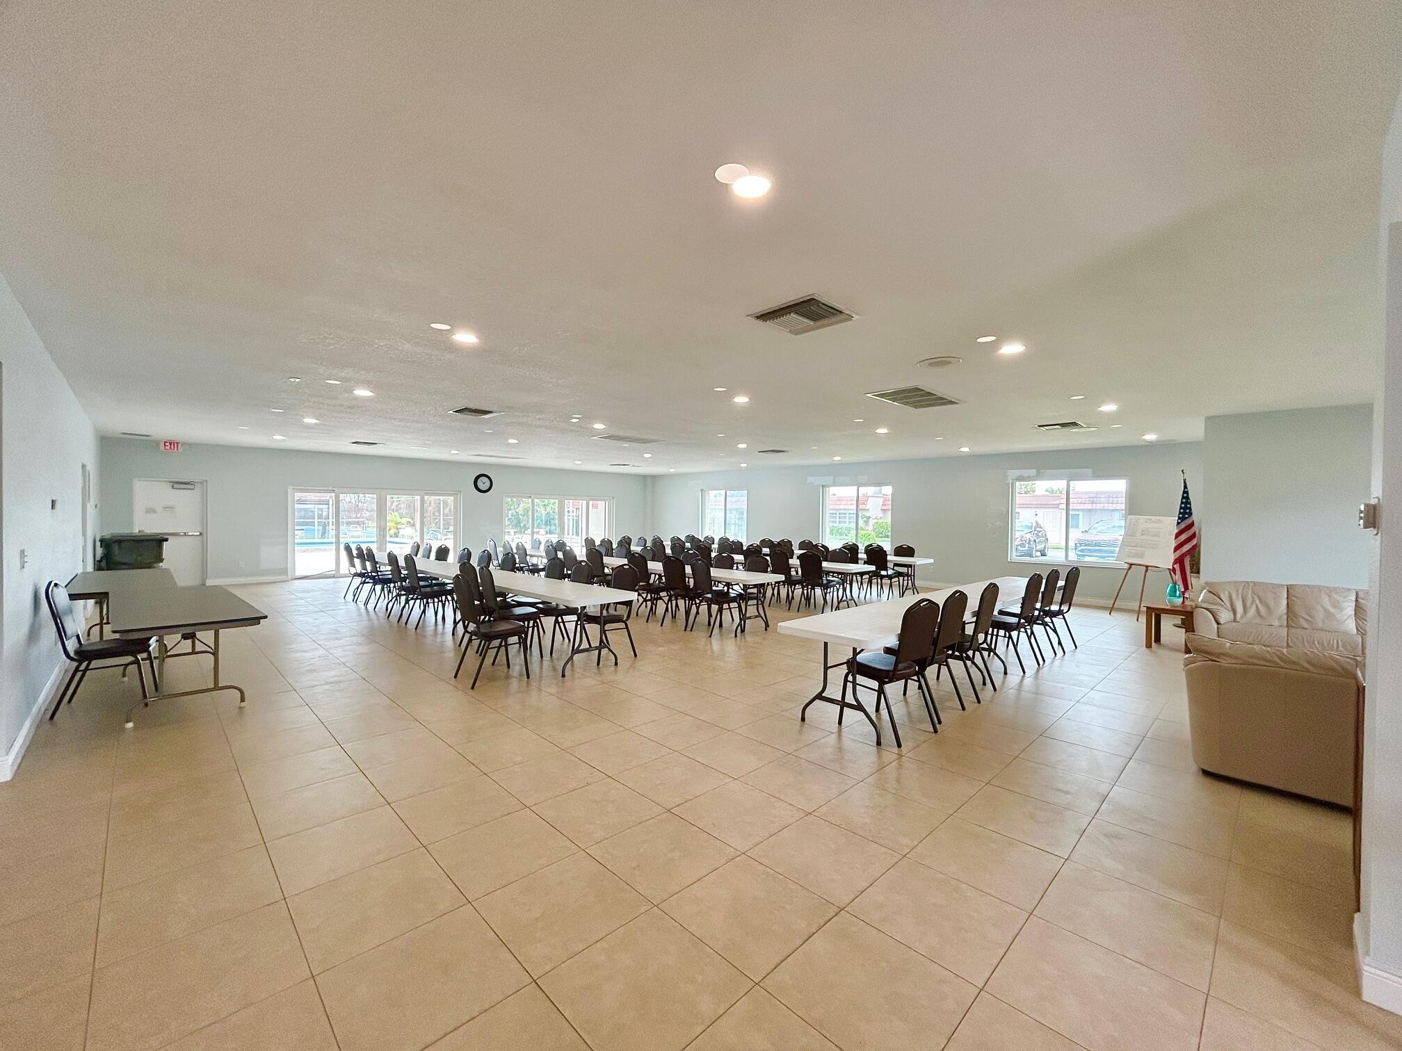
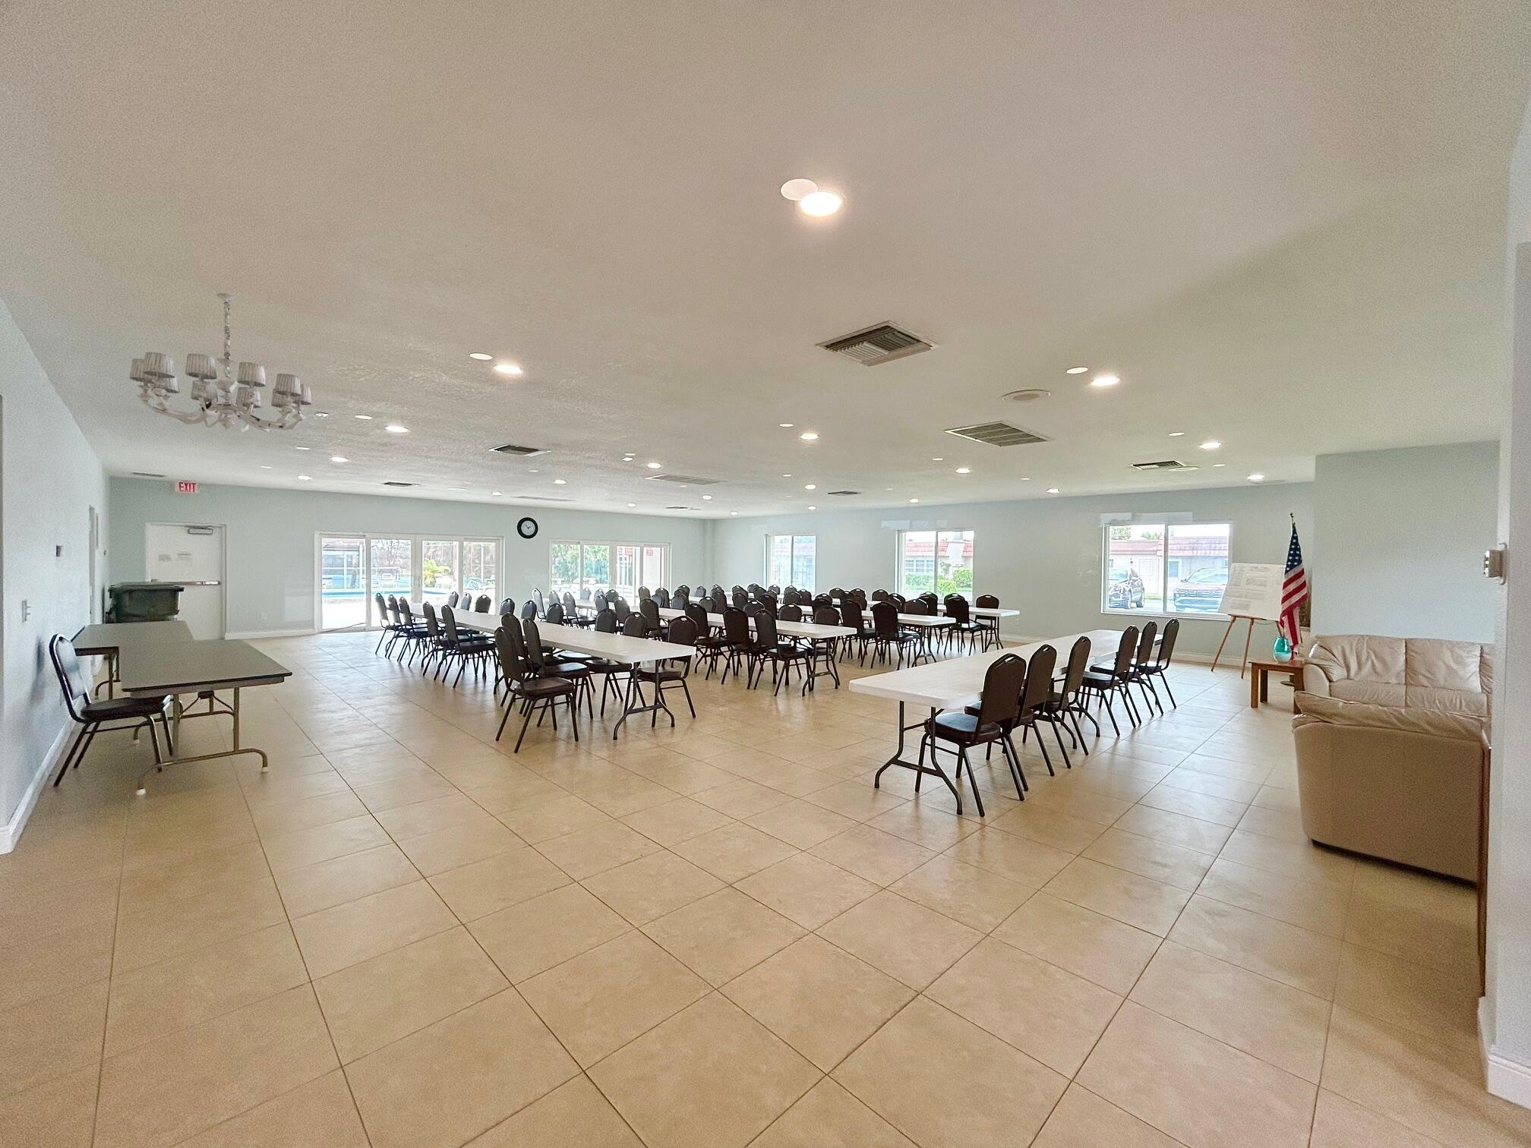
+ chandelier [128,292,312,434]
